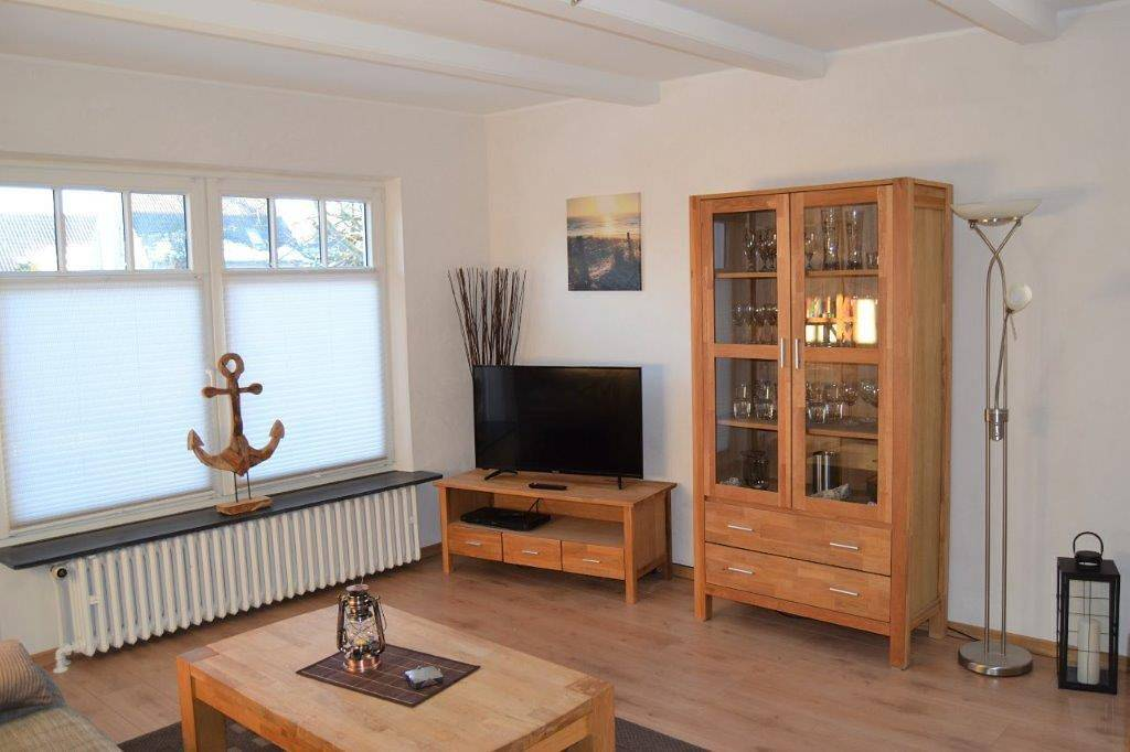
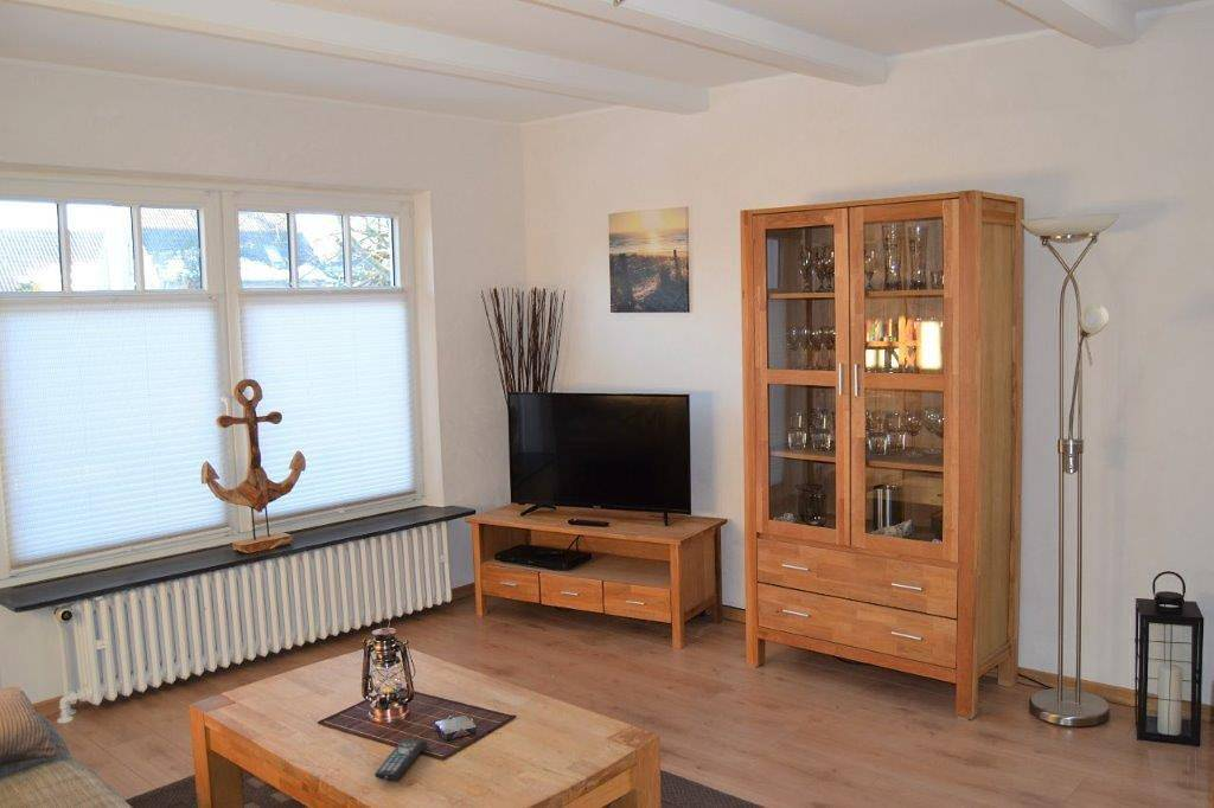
+ remote control [373,738,428,781]
